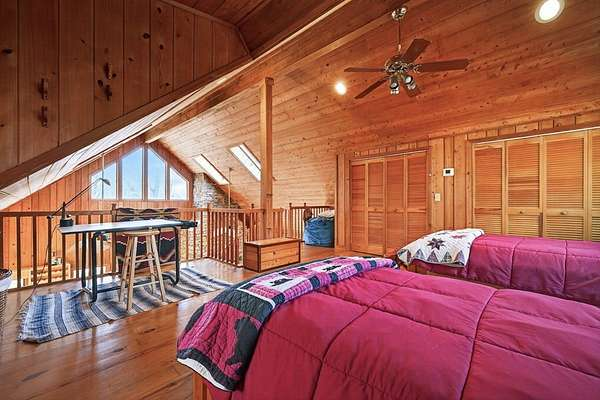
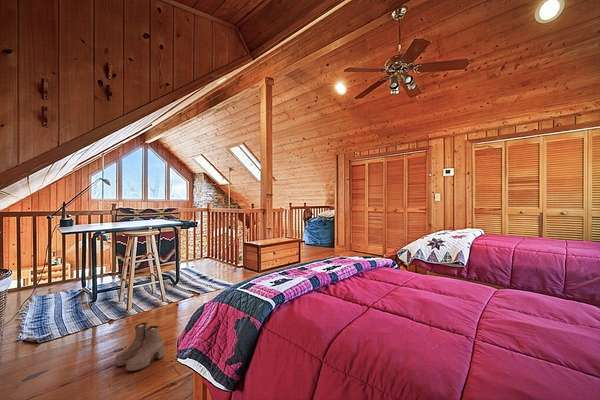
+ boots [114,322,165,372]
